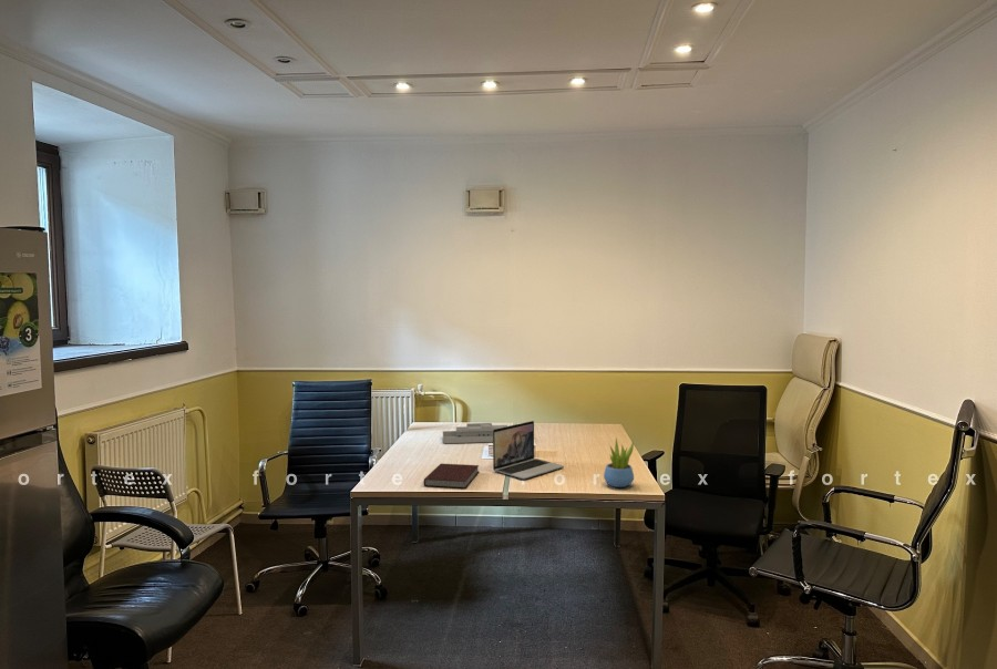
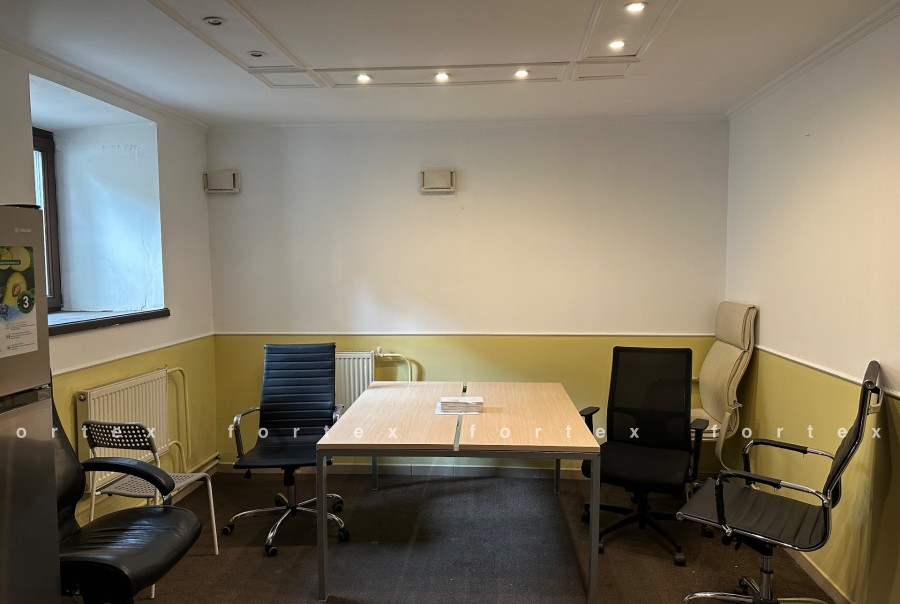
- desk organizer [442,422,508,444]
- laptop [492,420,565,480]
- succulent plant [603,438,635,488]
- notebook [422,463,480,490]
